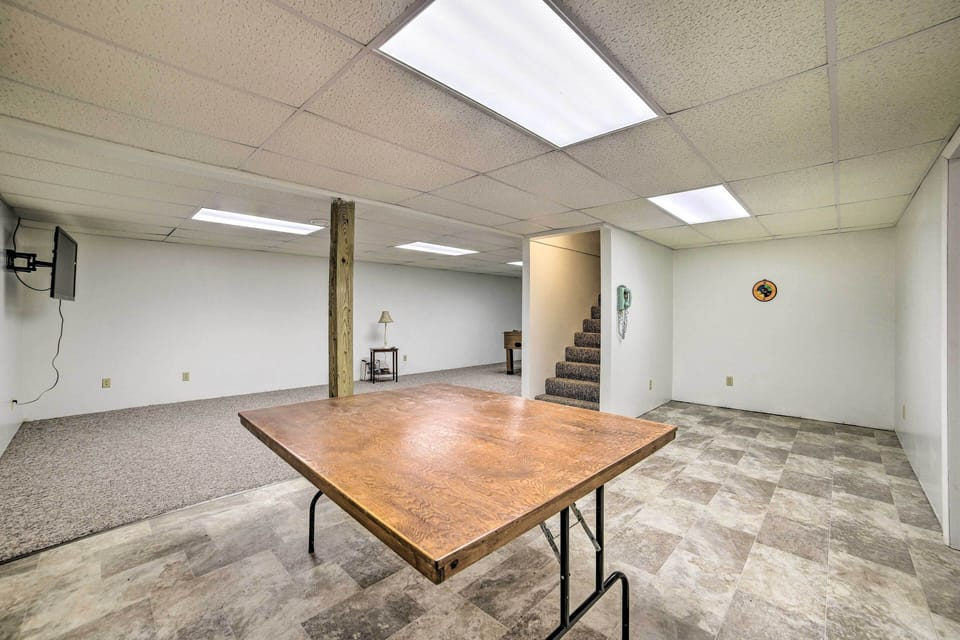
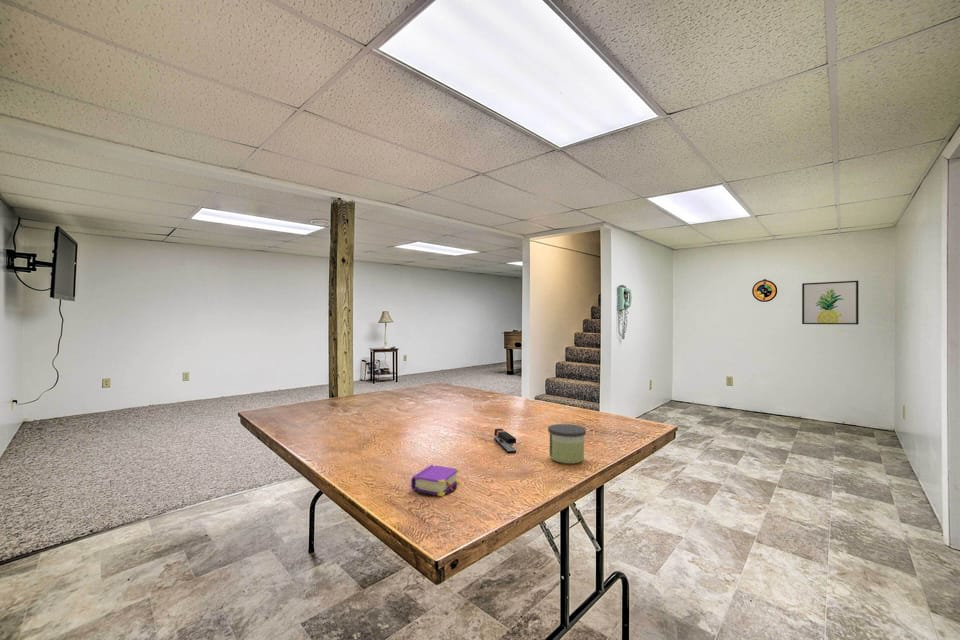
+ candle [547,423,587,465]
+ wall art [801,280,860,325]
+ book [410,464,461,497]
+ stapler [493,428,517,454]
